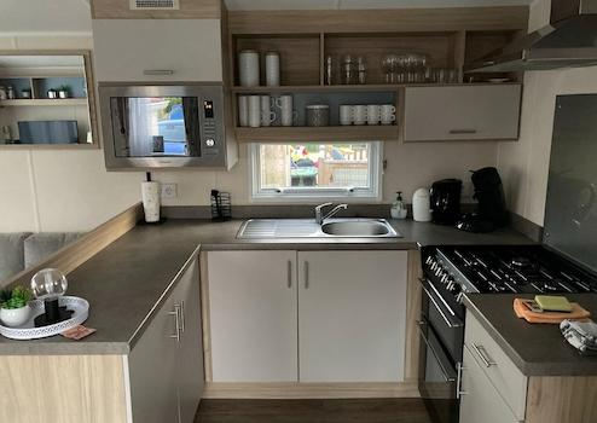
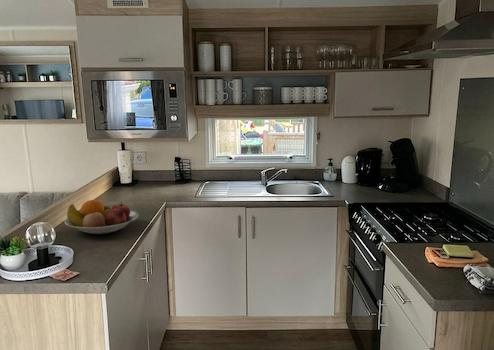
+ fruit bowl [64,199,140,235]
